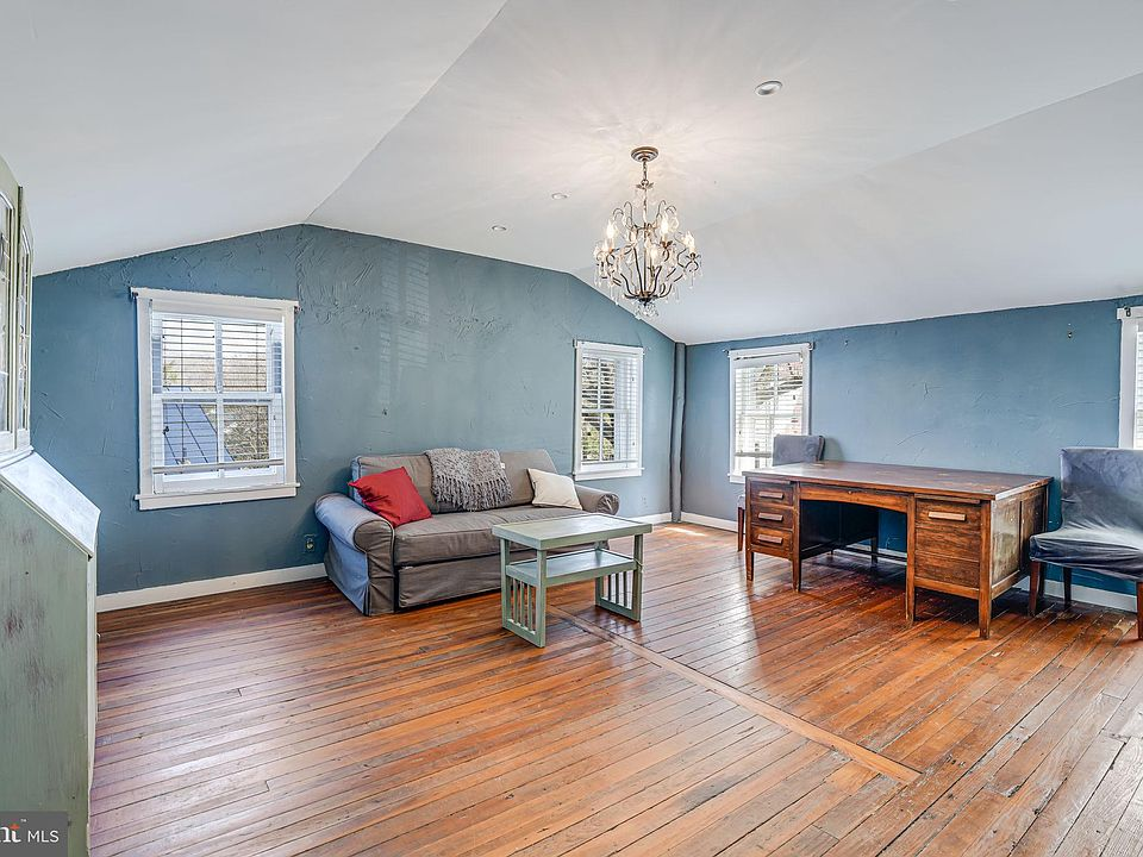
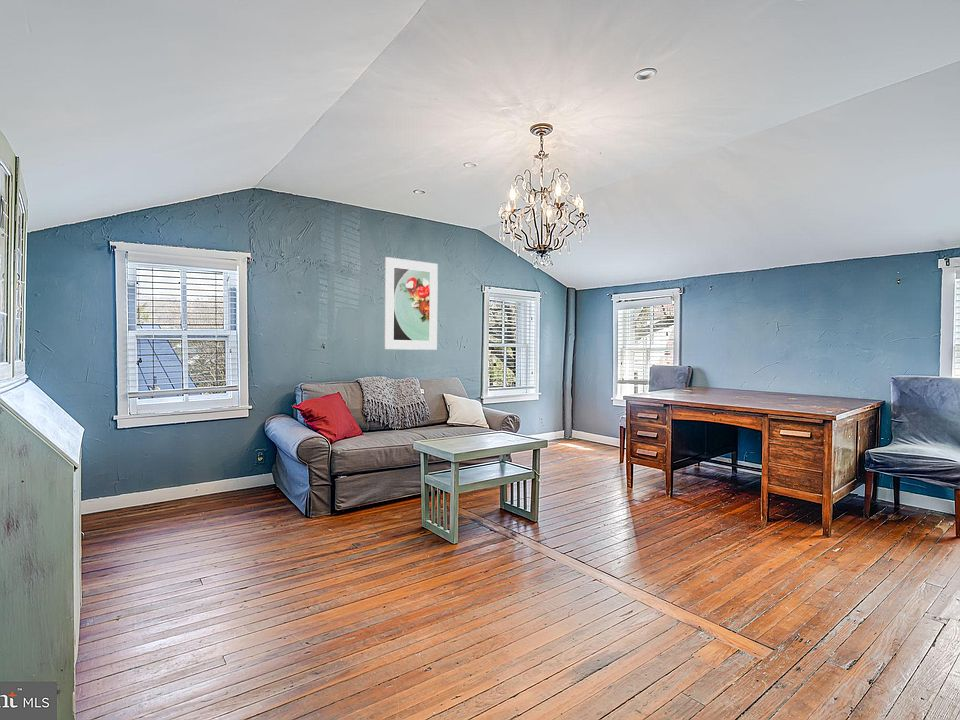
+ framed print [383,256,439,351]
